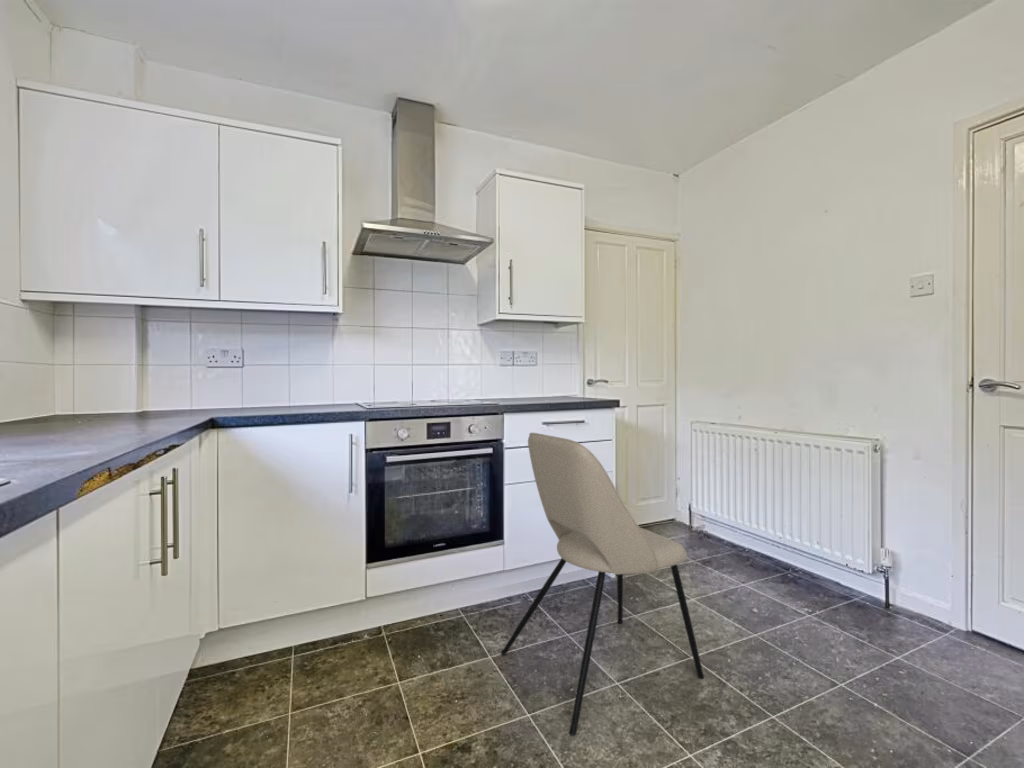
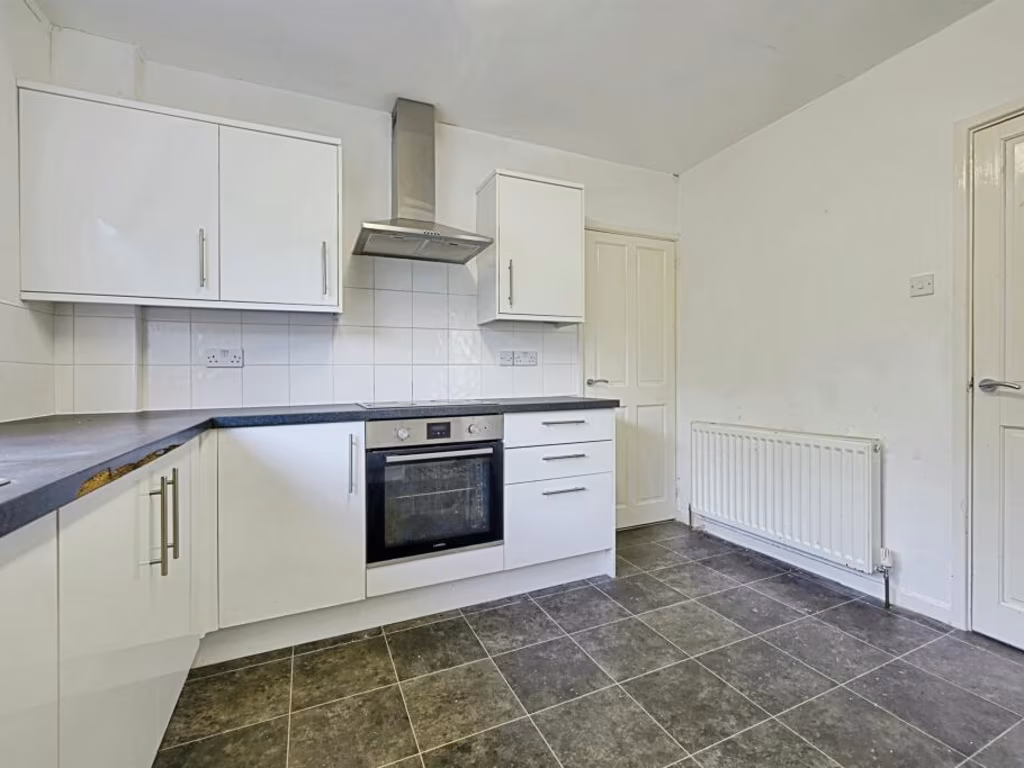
- dining chair [500,432,705,737]
